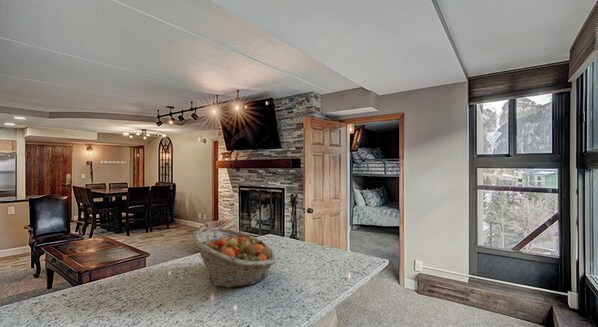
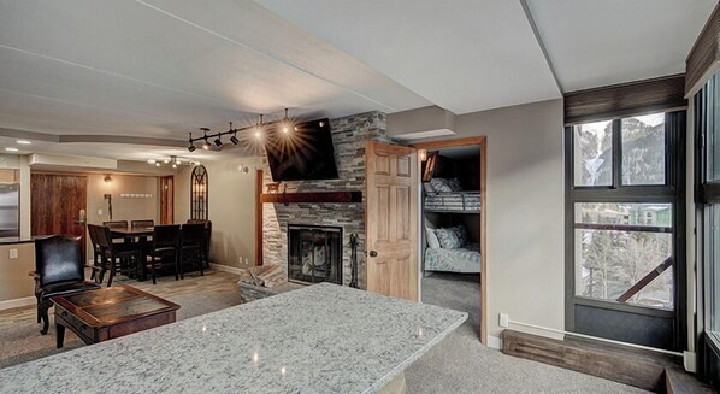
- fruit basket [192,226,277,289]
